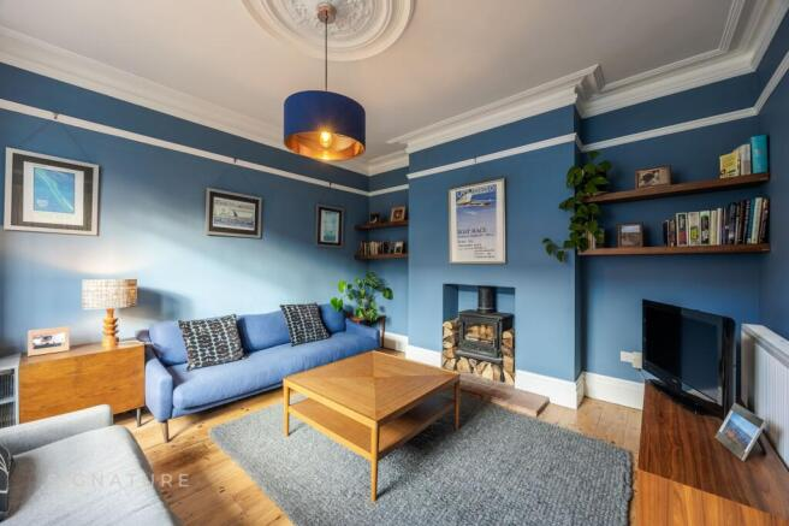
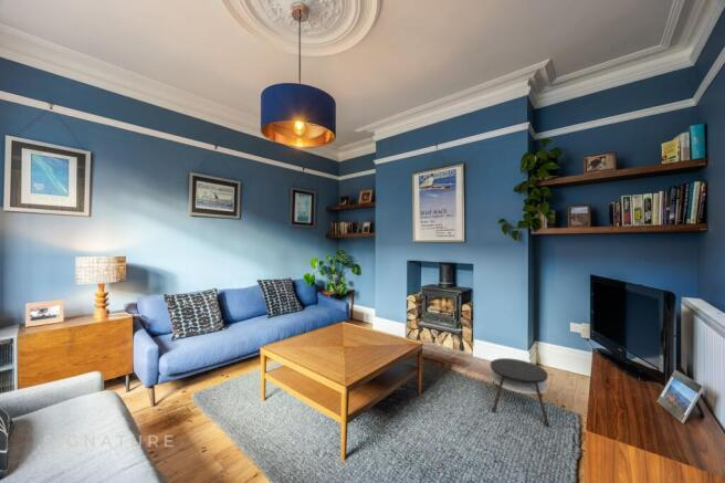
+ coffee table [490,357,550,428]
